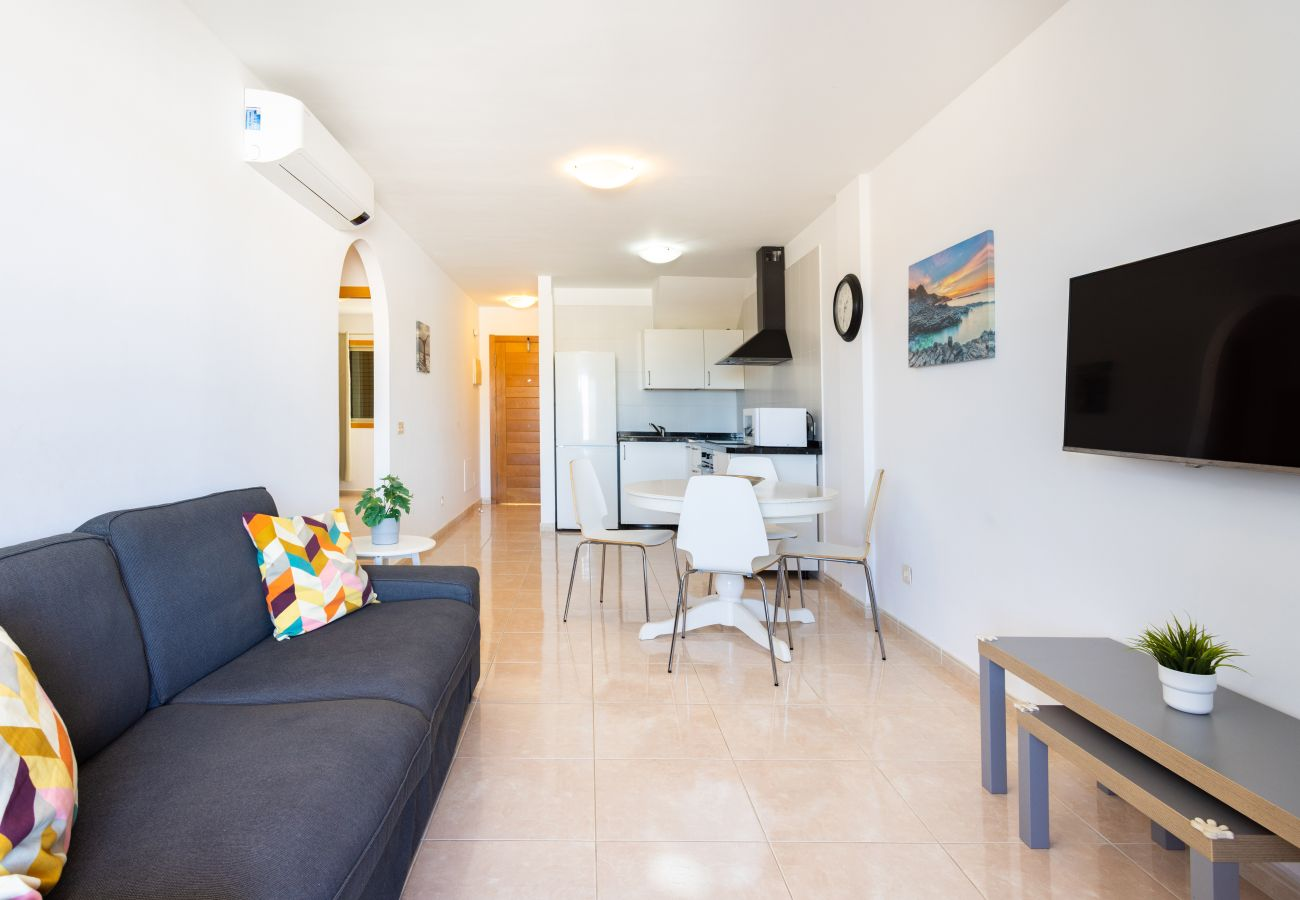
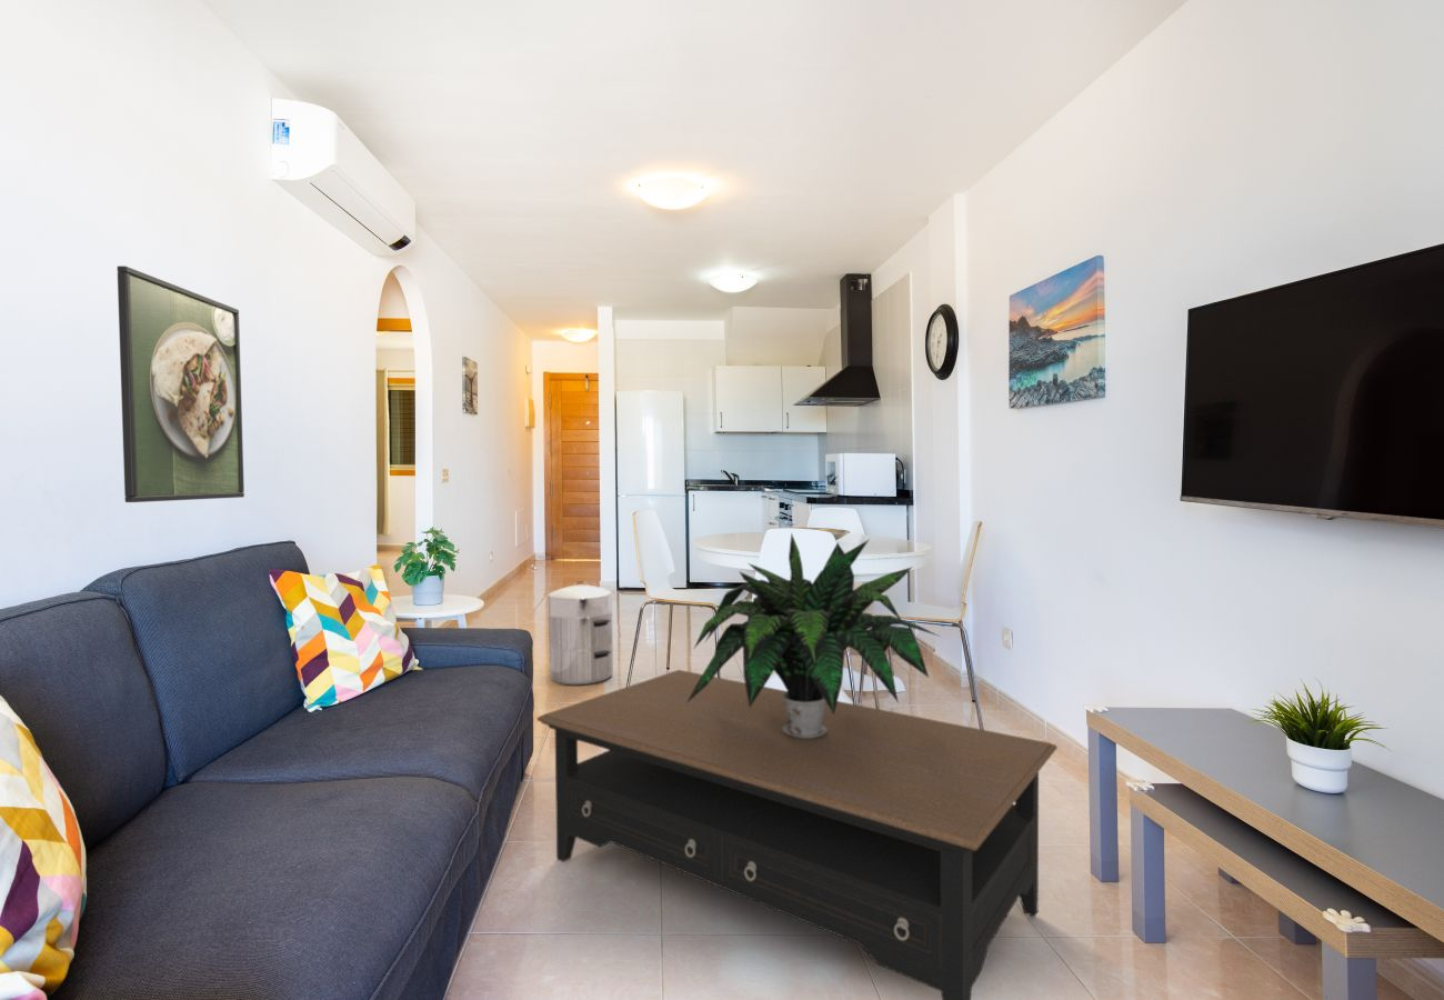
+ coffee table [535,669,1059,1000]
+ potted plant [686,531,941,738]
+ waste bin [546,580,614,686]
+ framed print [116,264,245,503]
